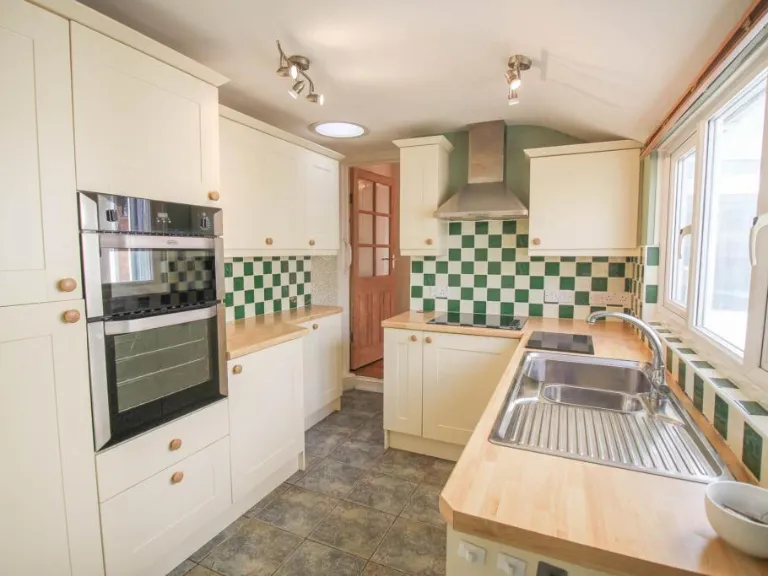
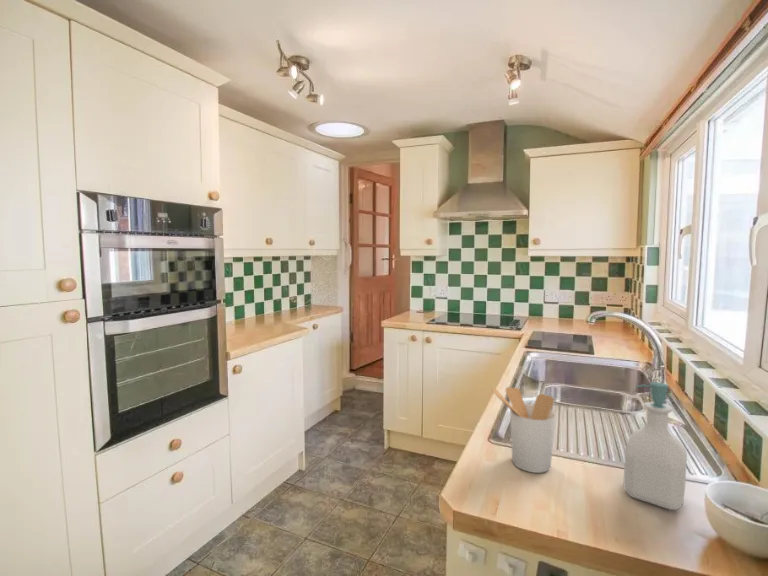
+ soap bottle [622,381,688,511]
+ utensil holder [491,386,557,474]
